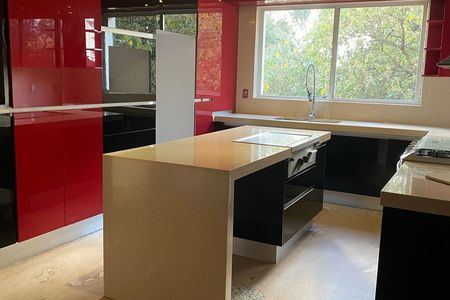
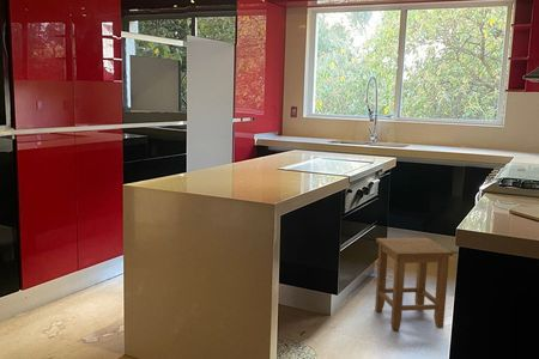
+ stool [374,237,454,331]
